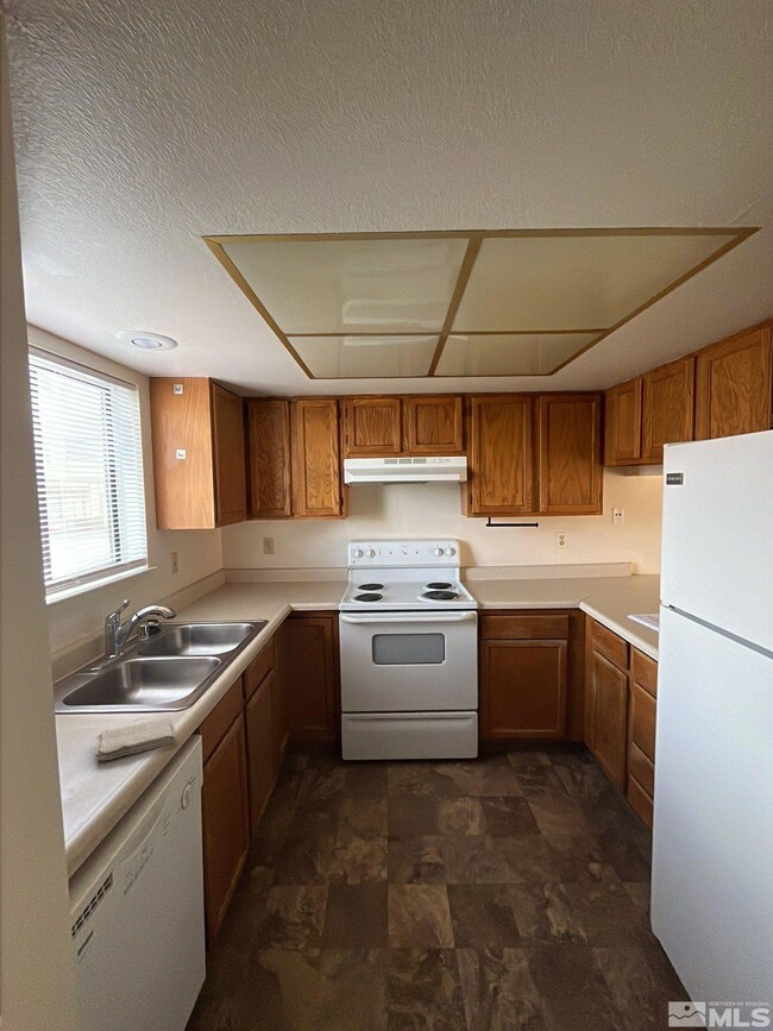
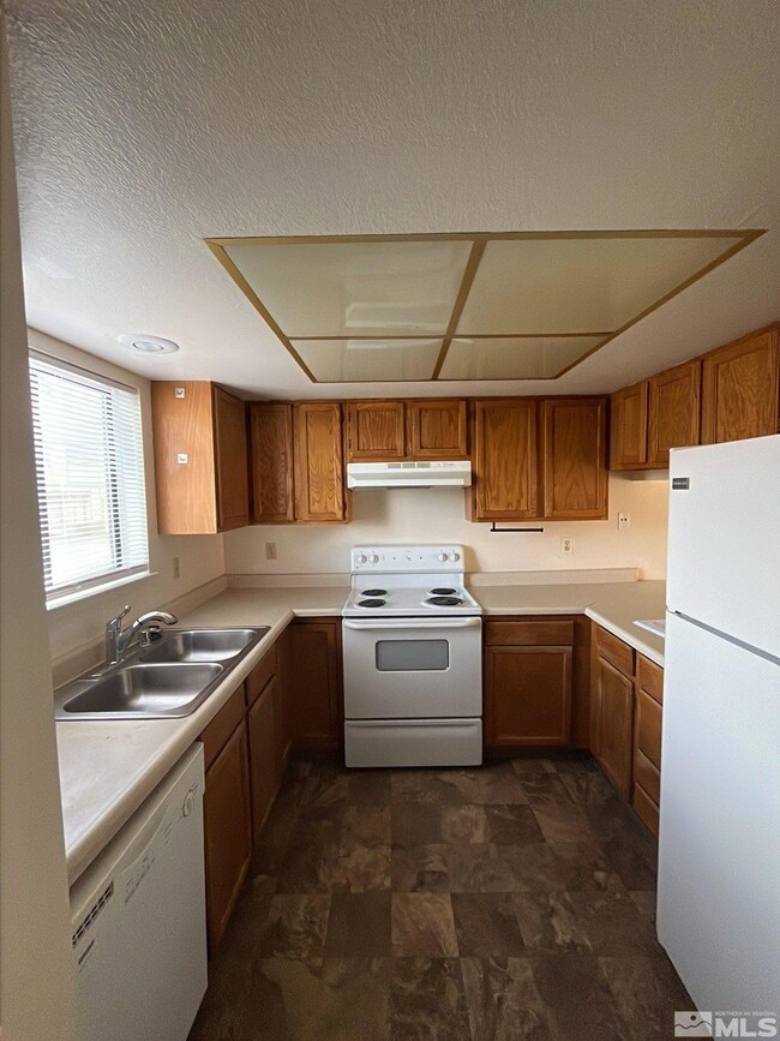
- washcloth [94,717,176,761]
